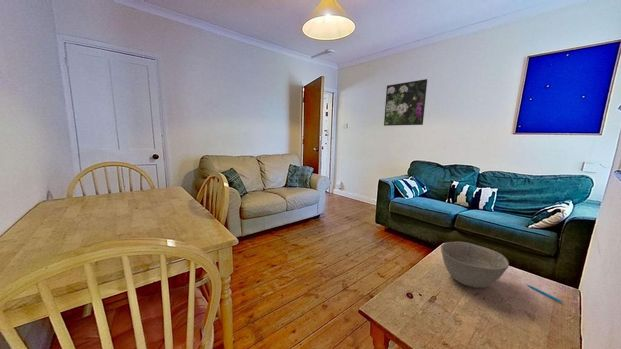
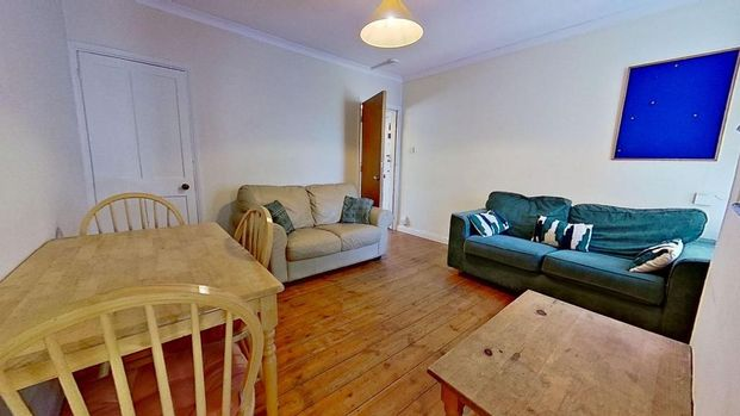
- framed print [383,78,428,127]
- pen [526,284,564,304]
- bowl [440,241,510,289]
